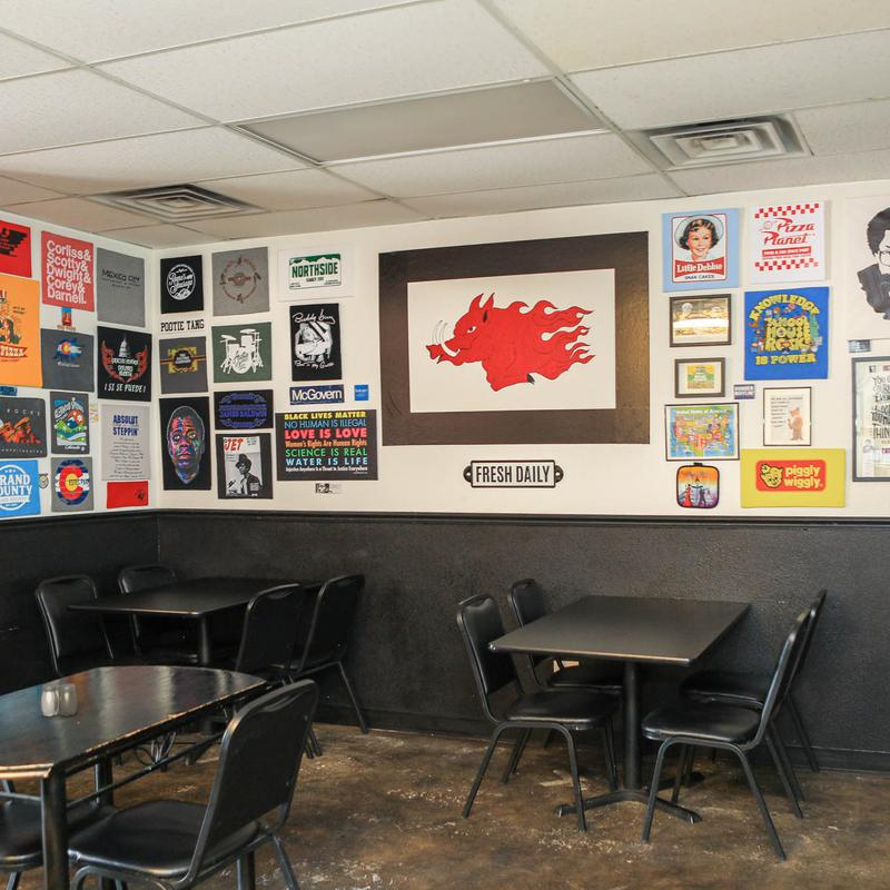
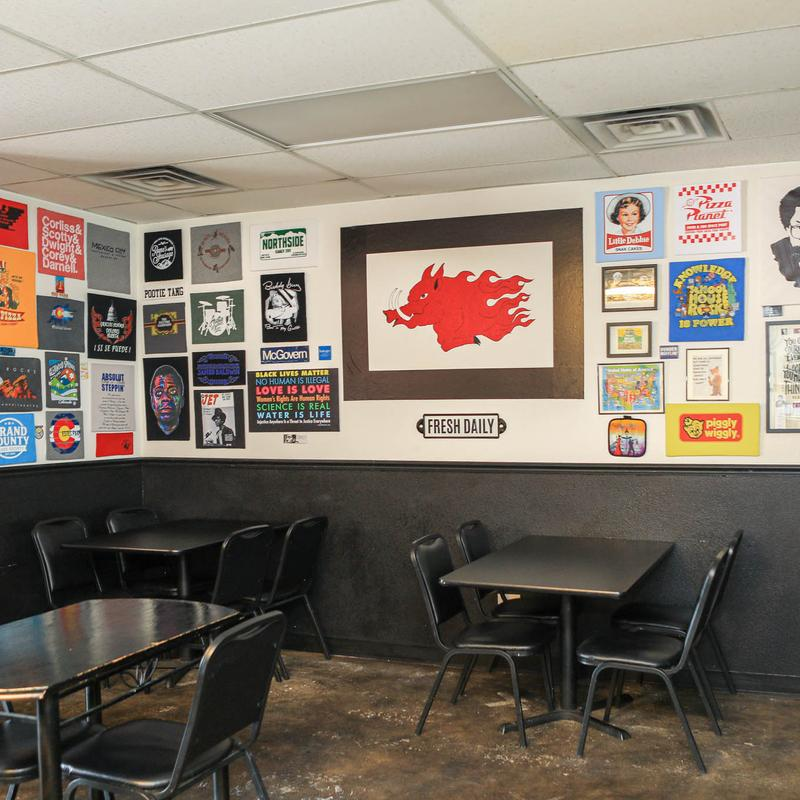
- salt and pepper shaker [40,682,79,718]
